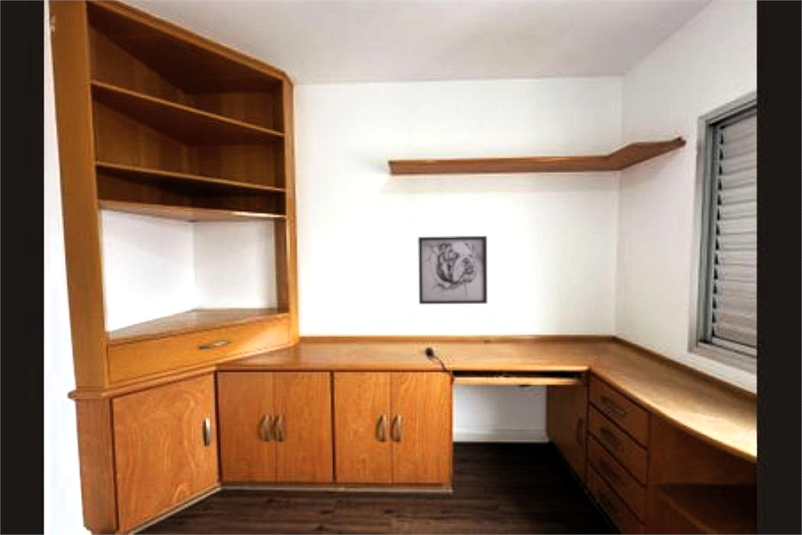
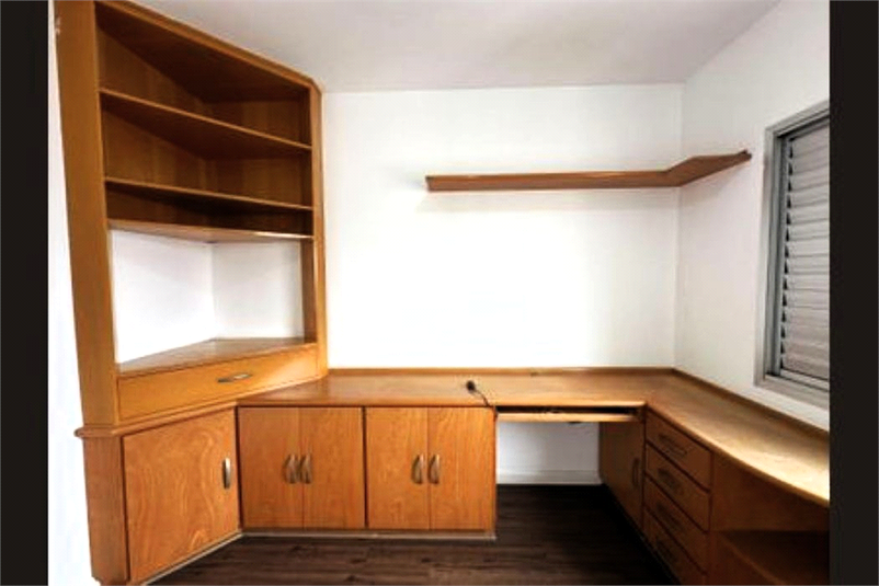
- wall art [417,235,488,305]
